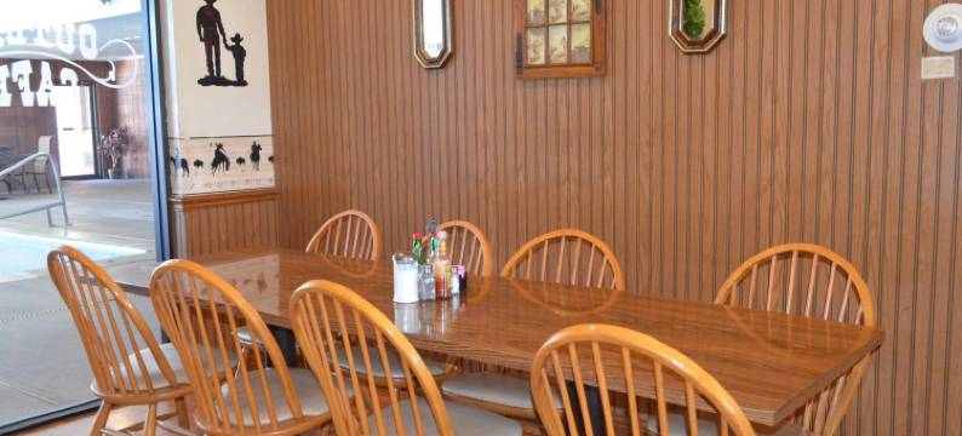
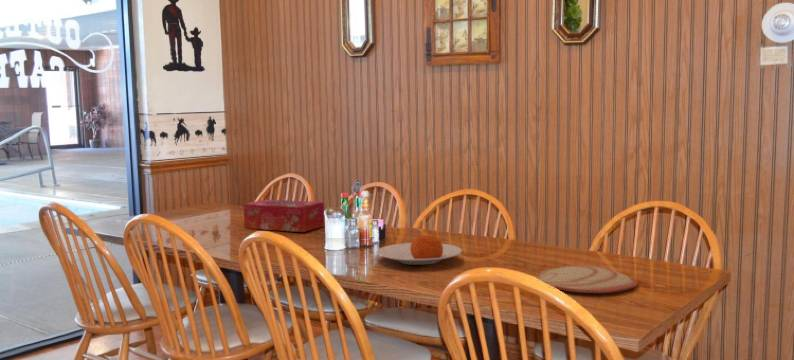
+ tissue box [242,198,325,233]
+ plate [536,265,639,294]
+ plate [376,234,463,266]
